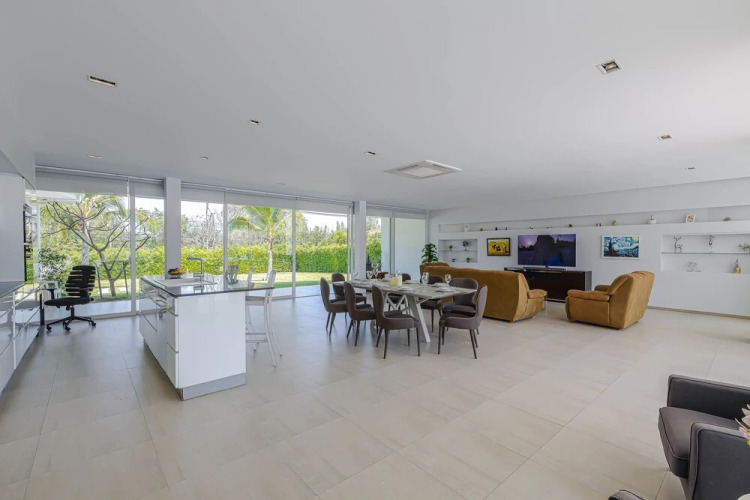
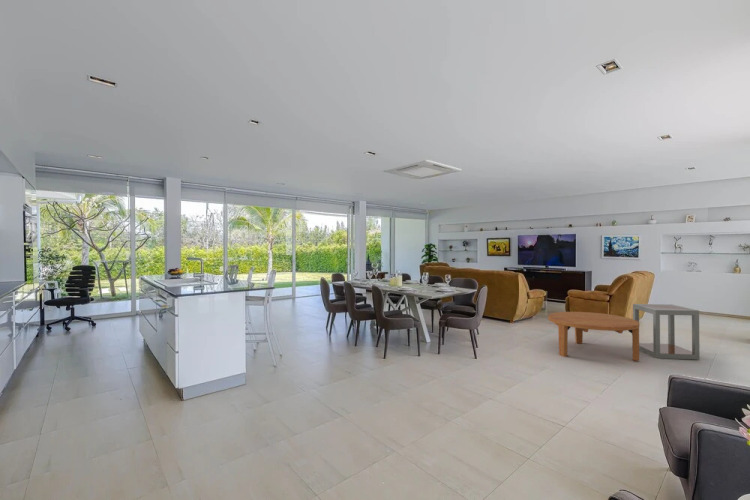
+ side table [632,303,701,361]
+ coffee table [547,311,640,362]
